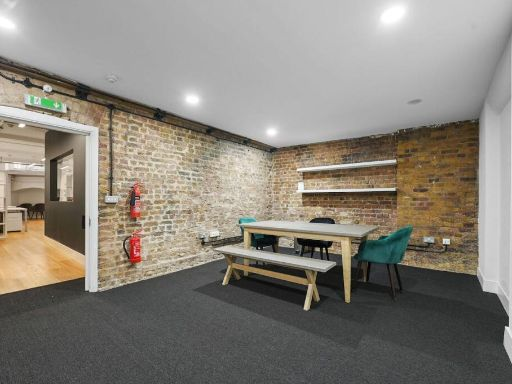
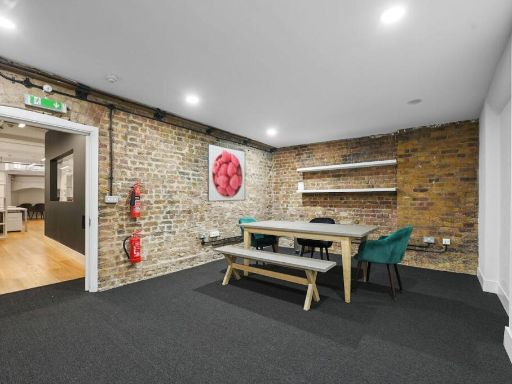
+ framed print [207,143,246,202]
